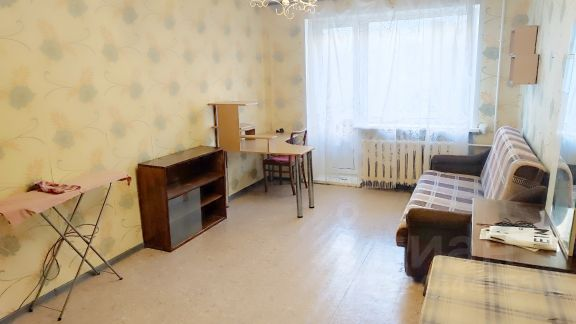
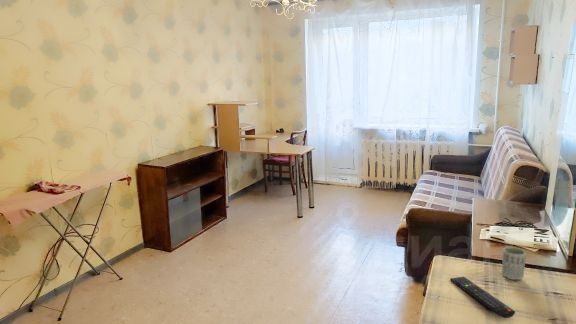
+ cup [501,246,527,281]
+ remote control [450,276,516,319]
